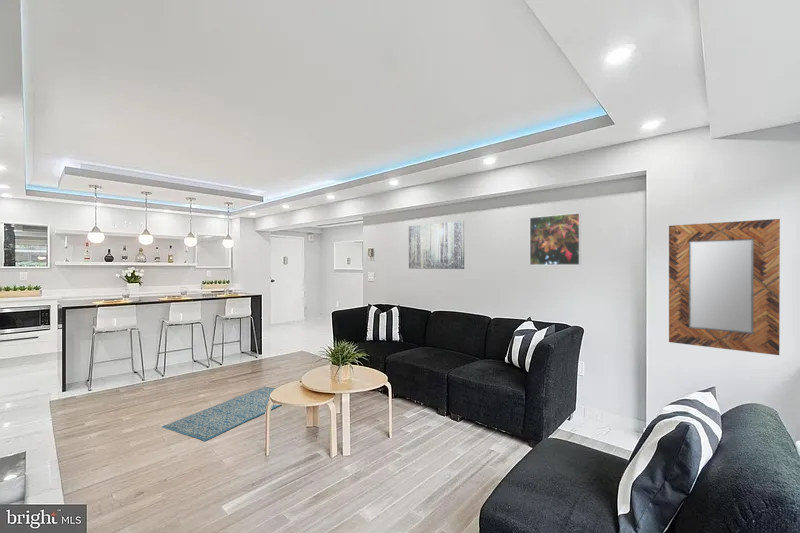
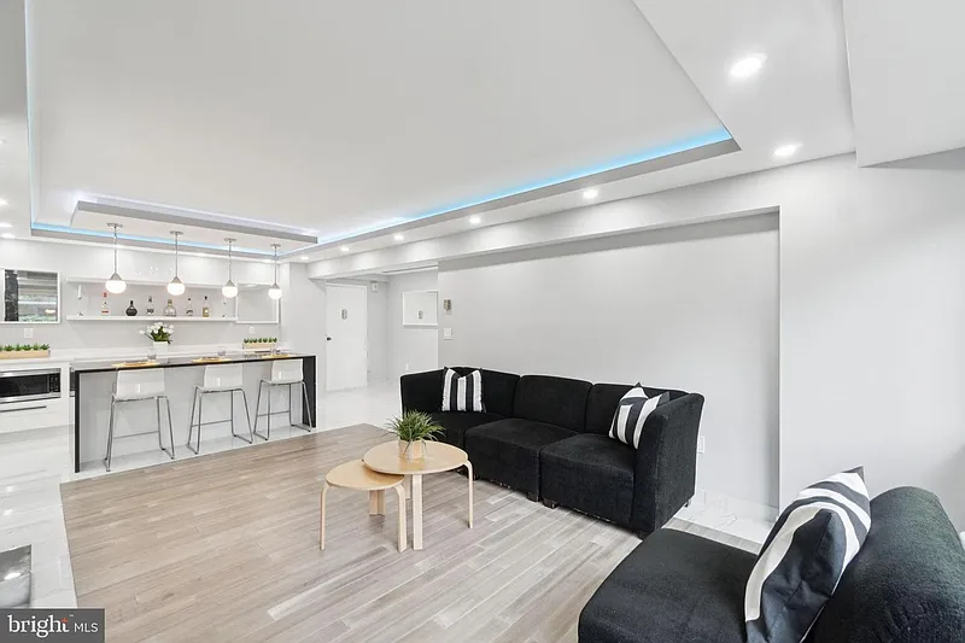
- wall art [408,220,465,270]
- rug [161,386,281,442]
- home mirror [668,218,781,356]
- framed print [529,212,582,266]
